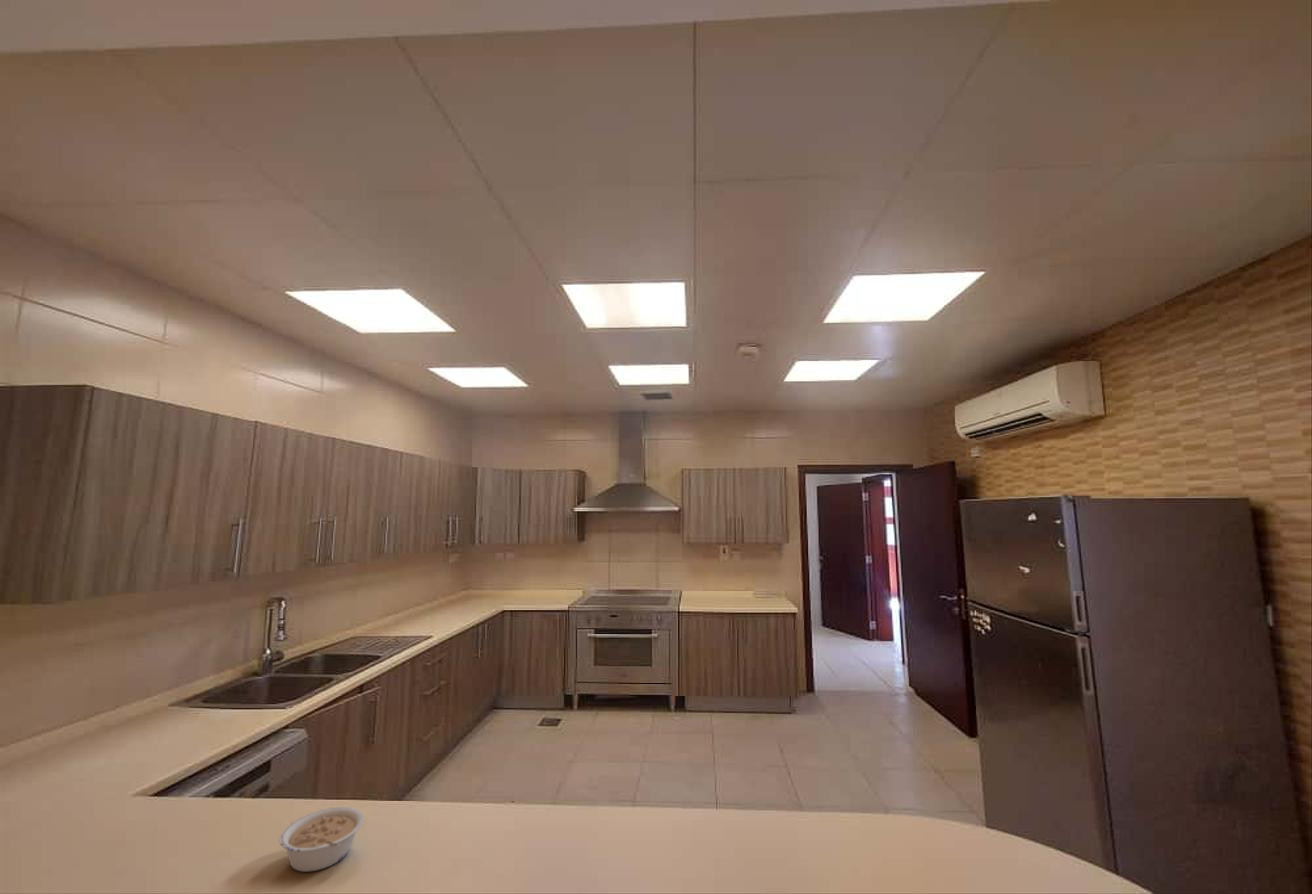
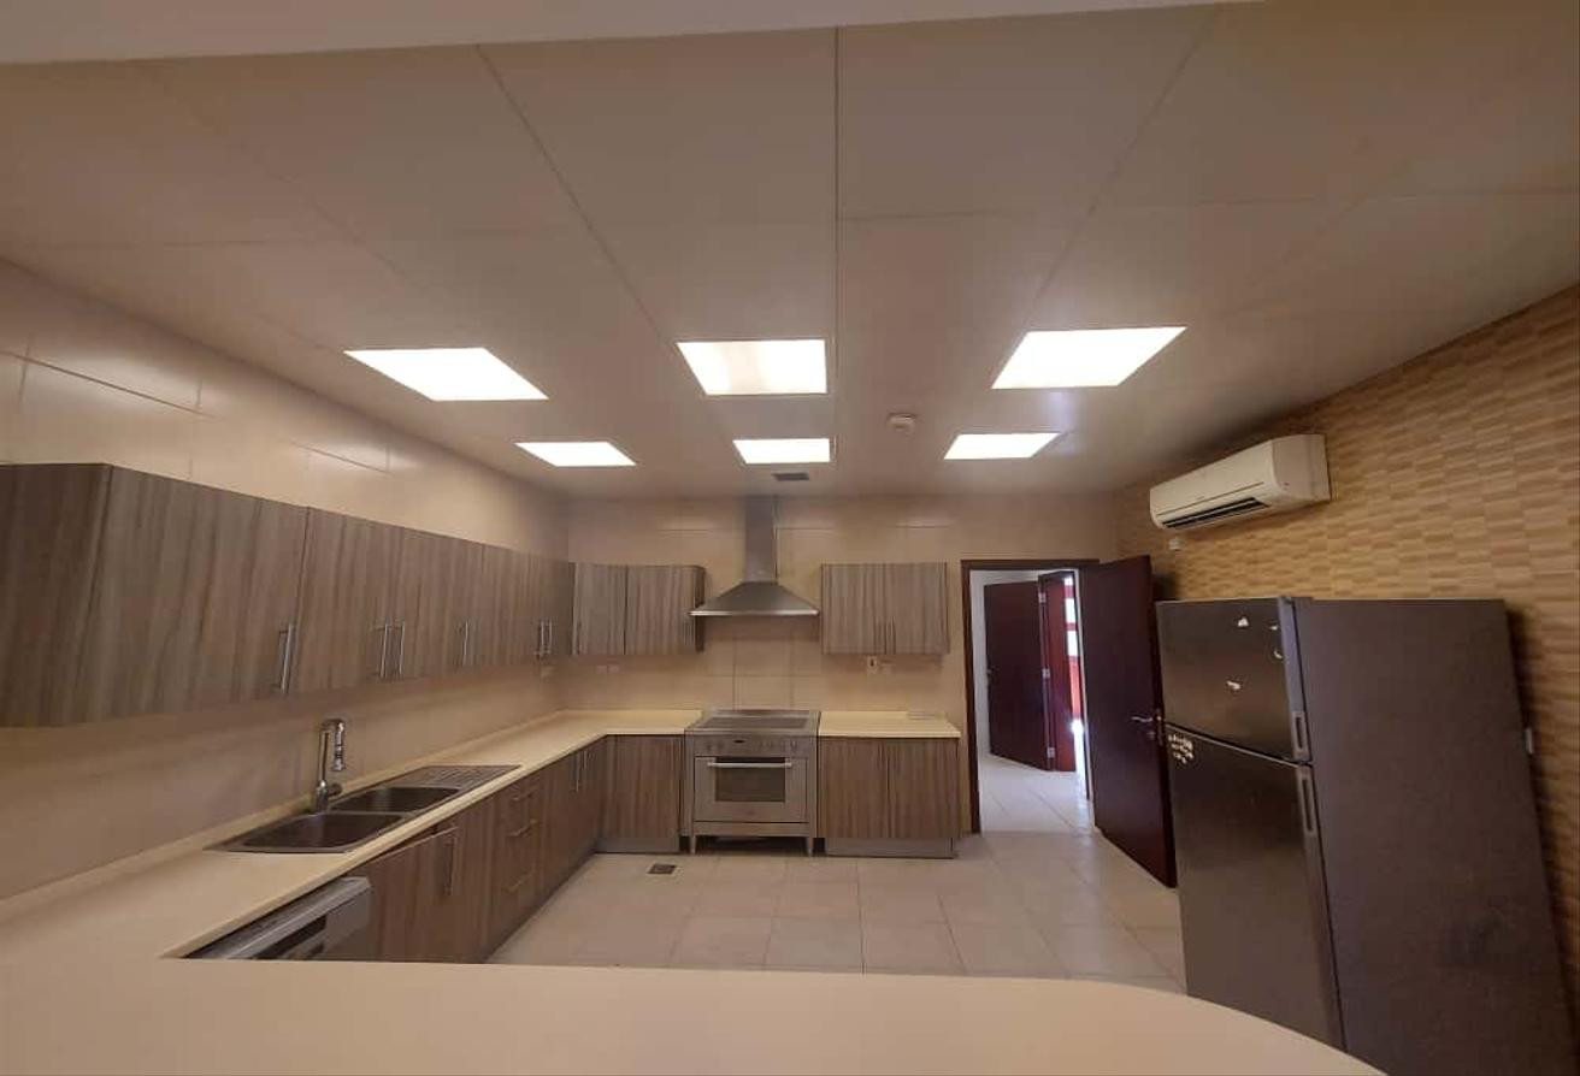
- legume [278,806,365,873]
